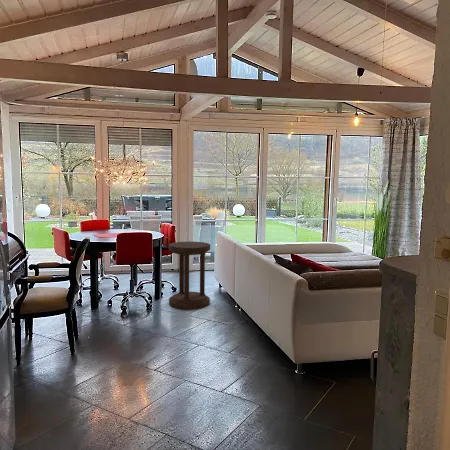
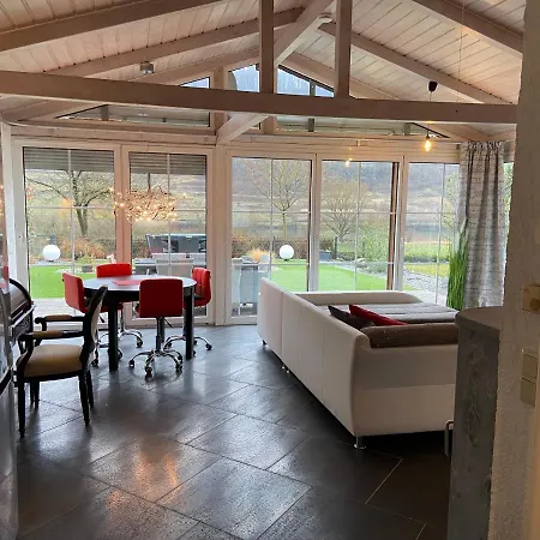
- side table [168,241,211,310]
